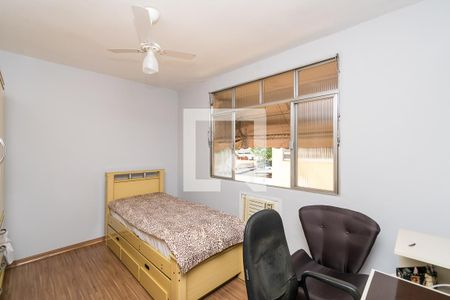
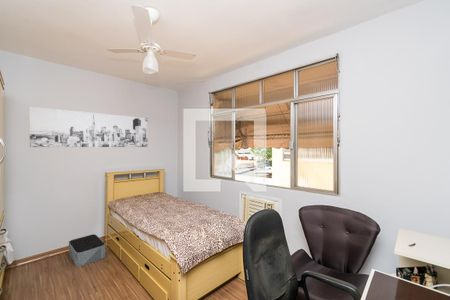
+ storage bin [68,233,106,267]
+ wall art [28,106,149,148]
